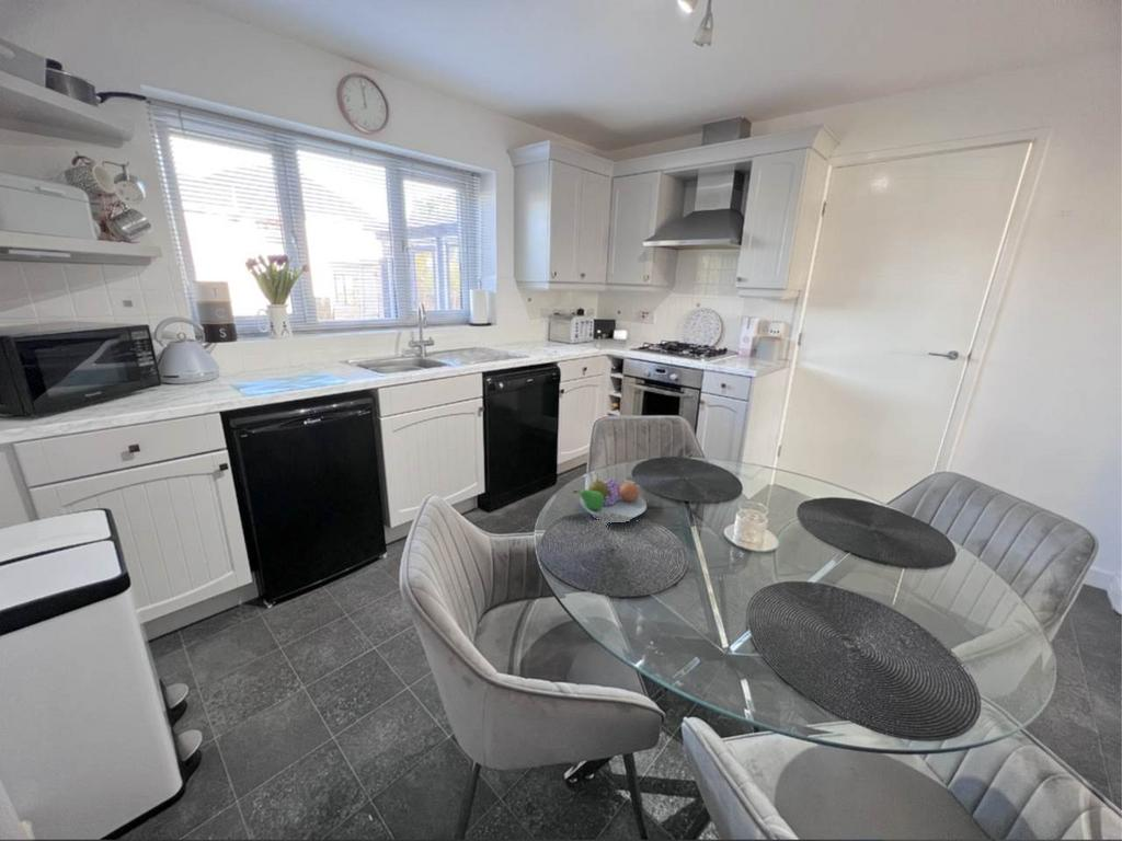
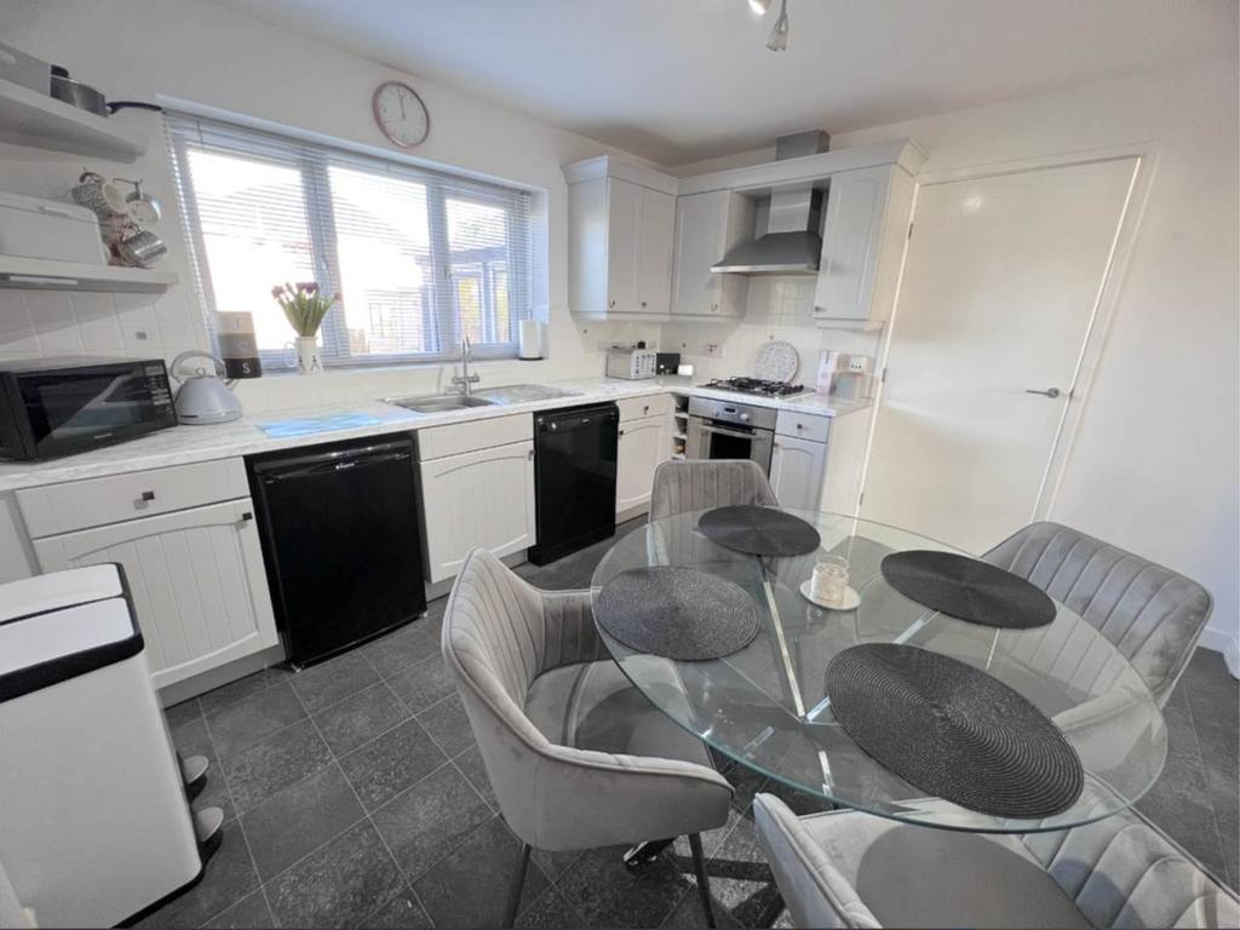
- fruit bowl [572,475,648,519]
